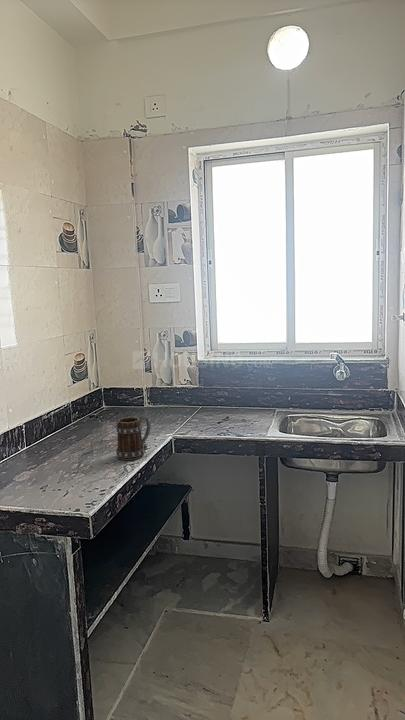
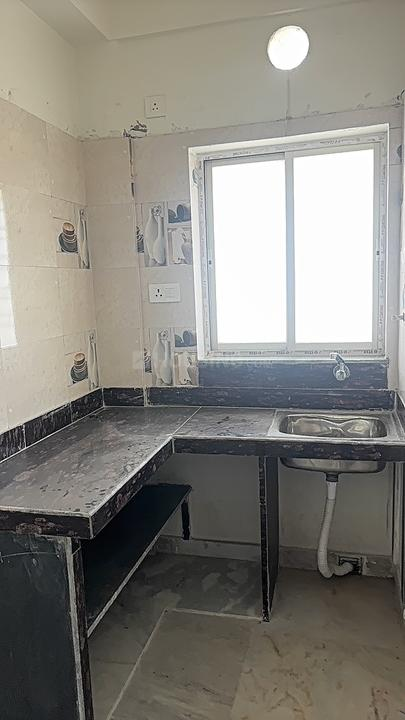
- mug [115,415,152,461]
